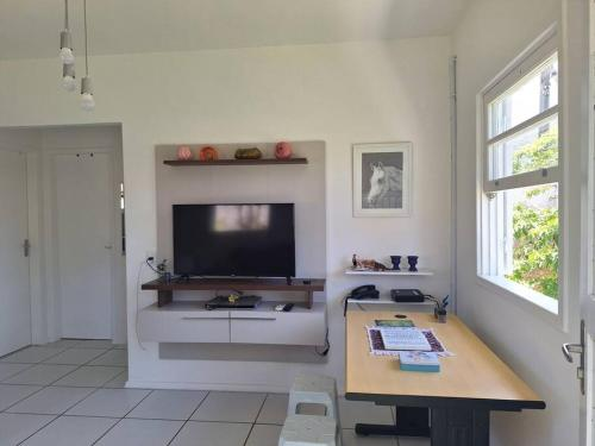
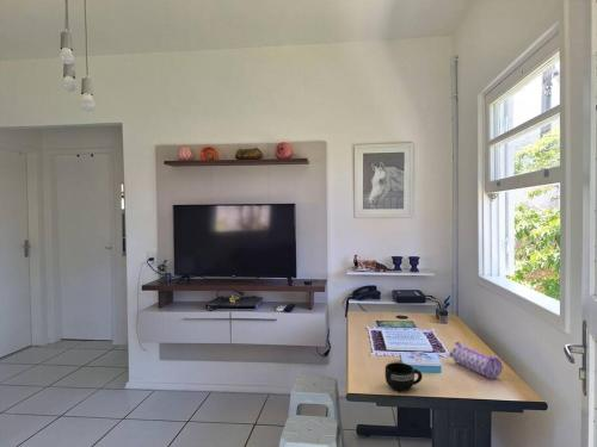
+ pencil case [448,341,503,379]
+ mug [384,361,423,393]
